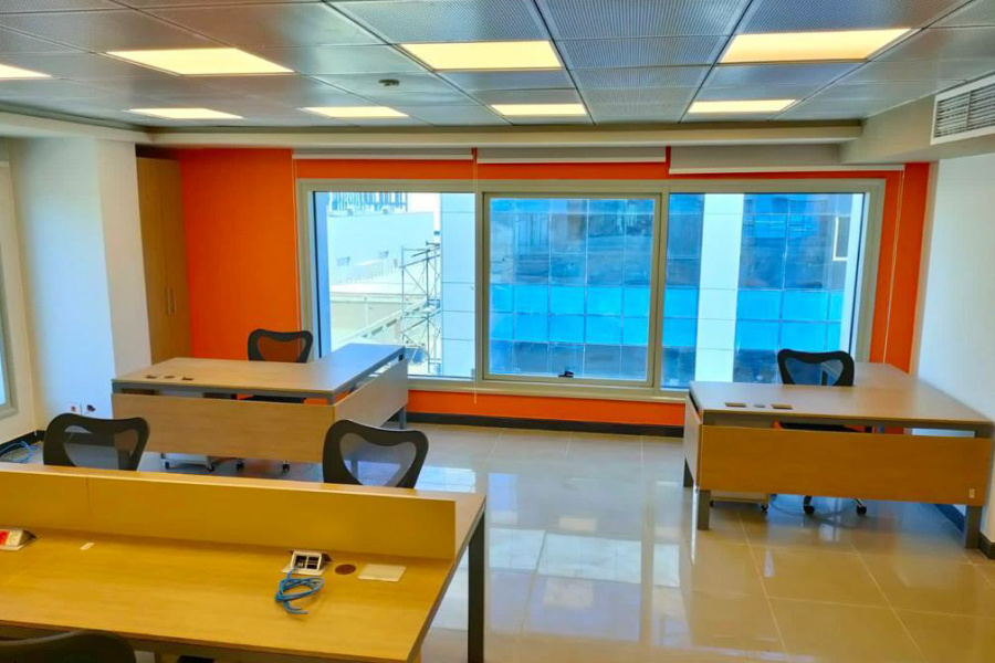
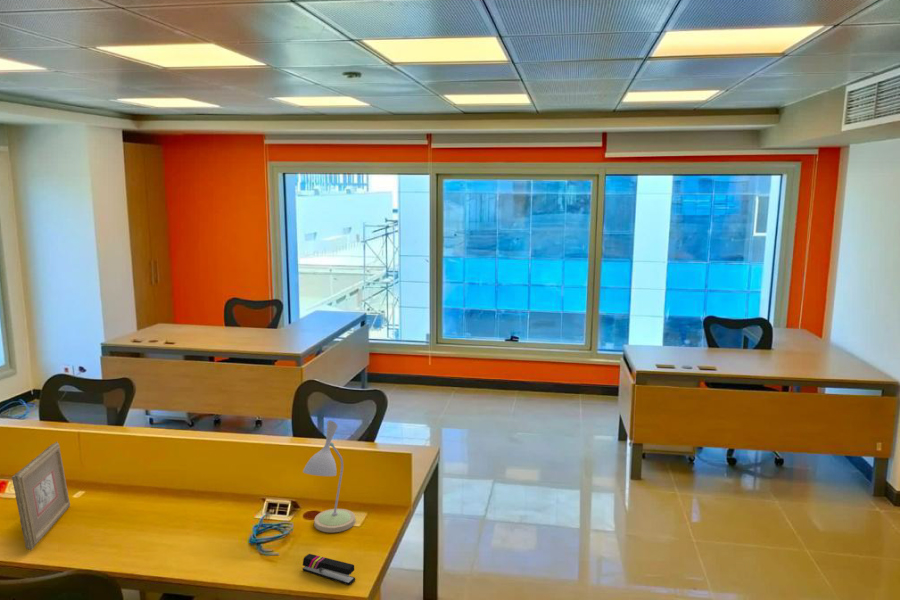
+ stapler [302,553,356,586]
+ desk lamp [302,420,356,534]
+ picture frame [11,440,71,552]
